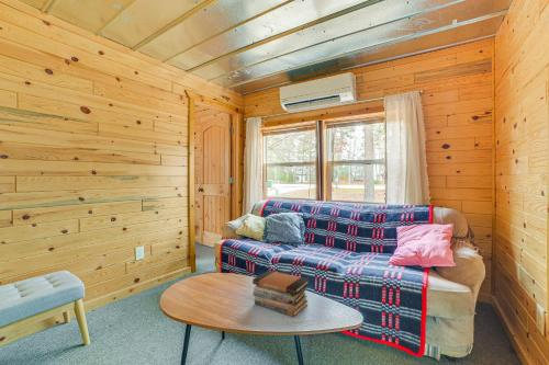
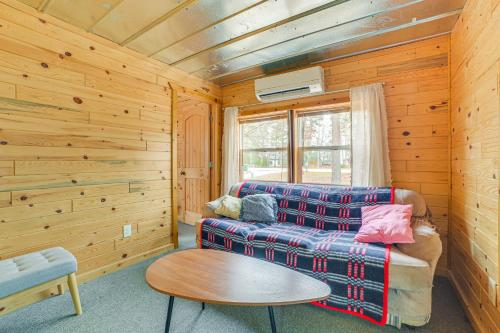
- book stack [251,270,311,318]
